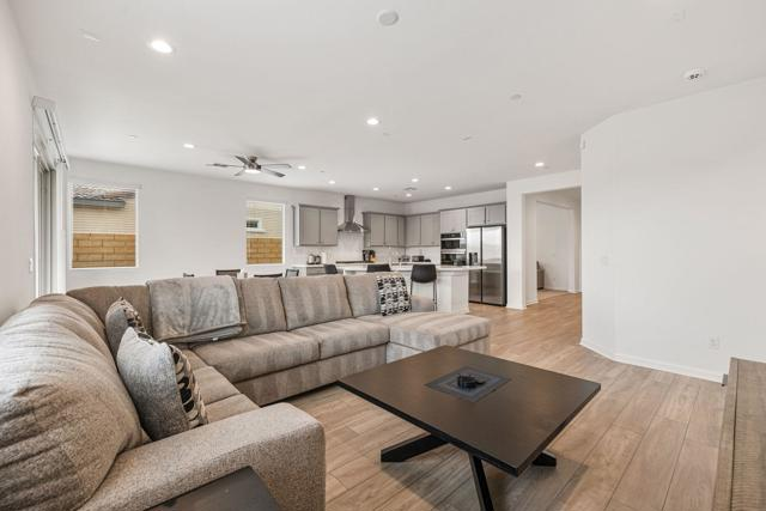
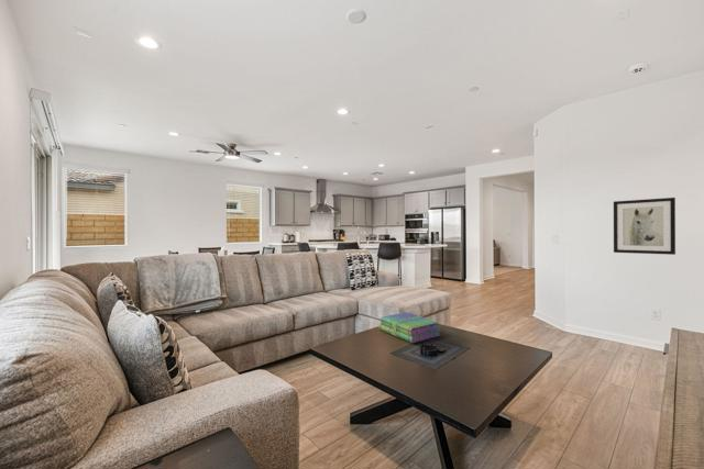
+ wall art [613,197,676,256]
+ stack of books [377,311,442,344]
